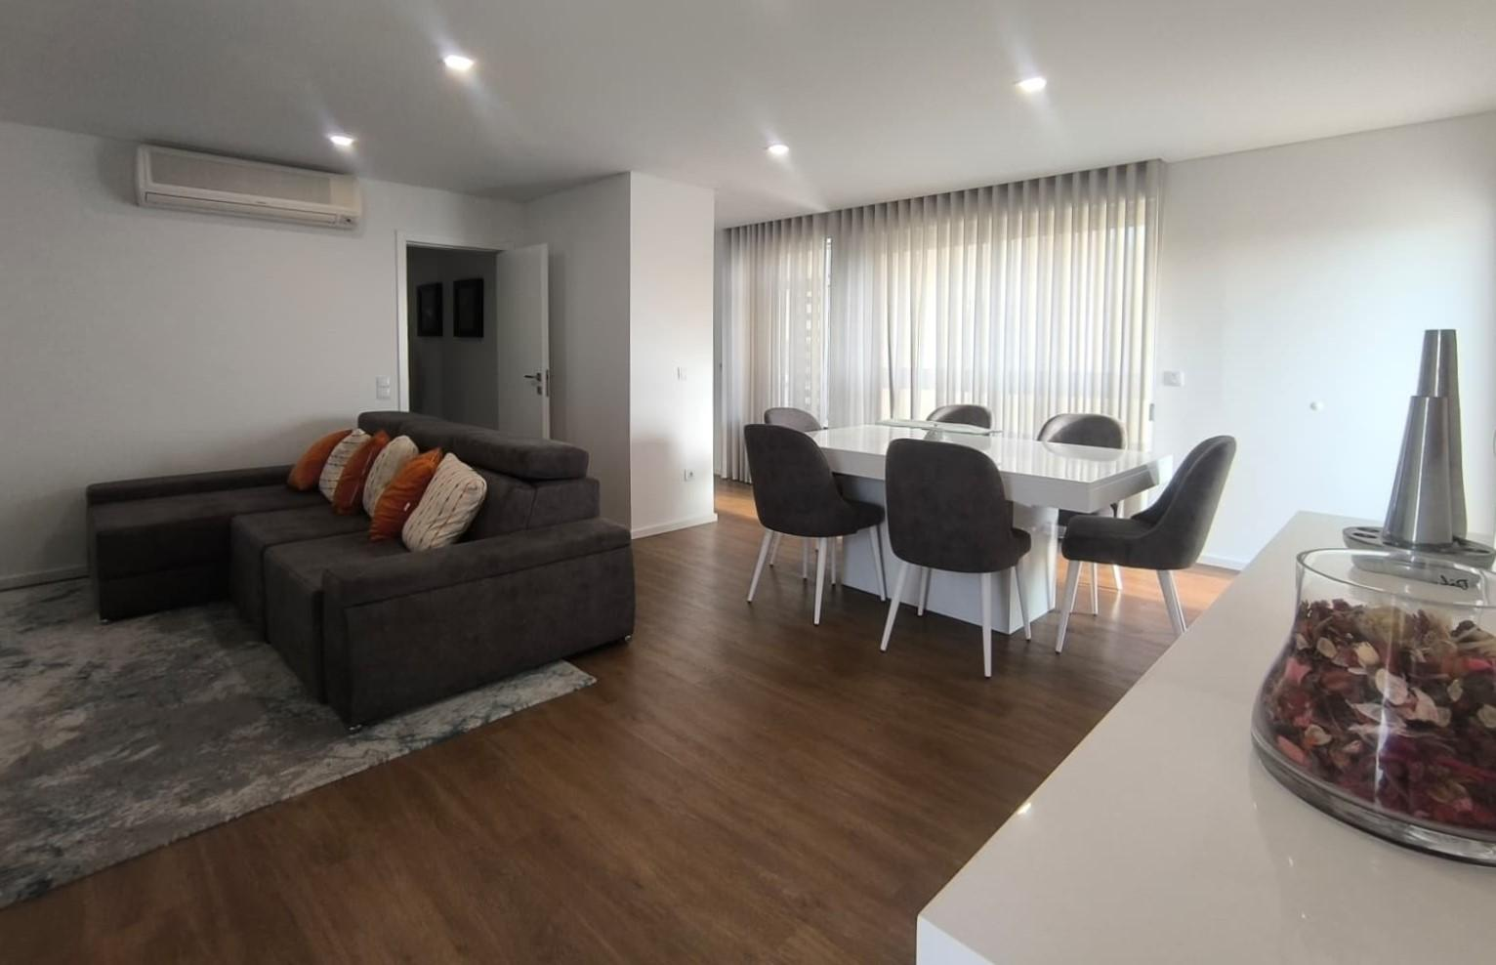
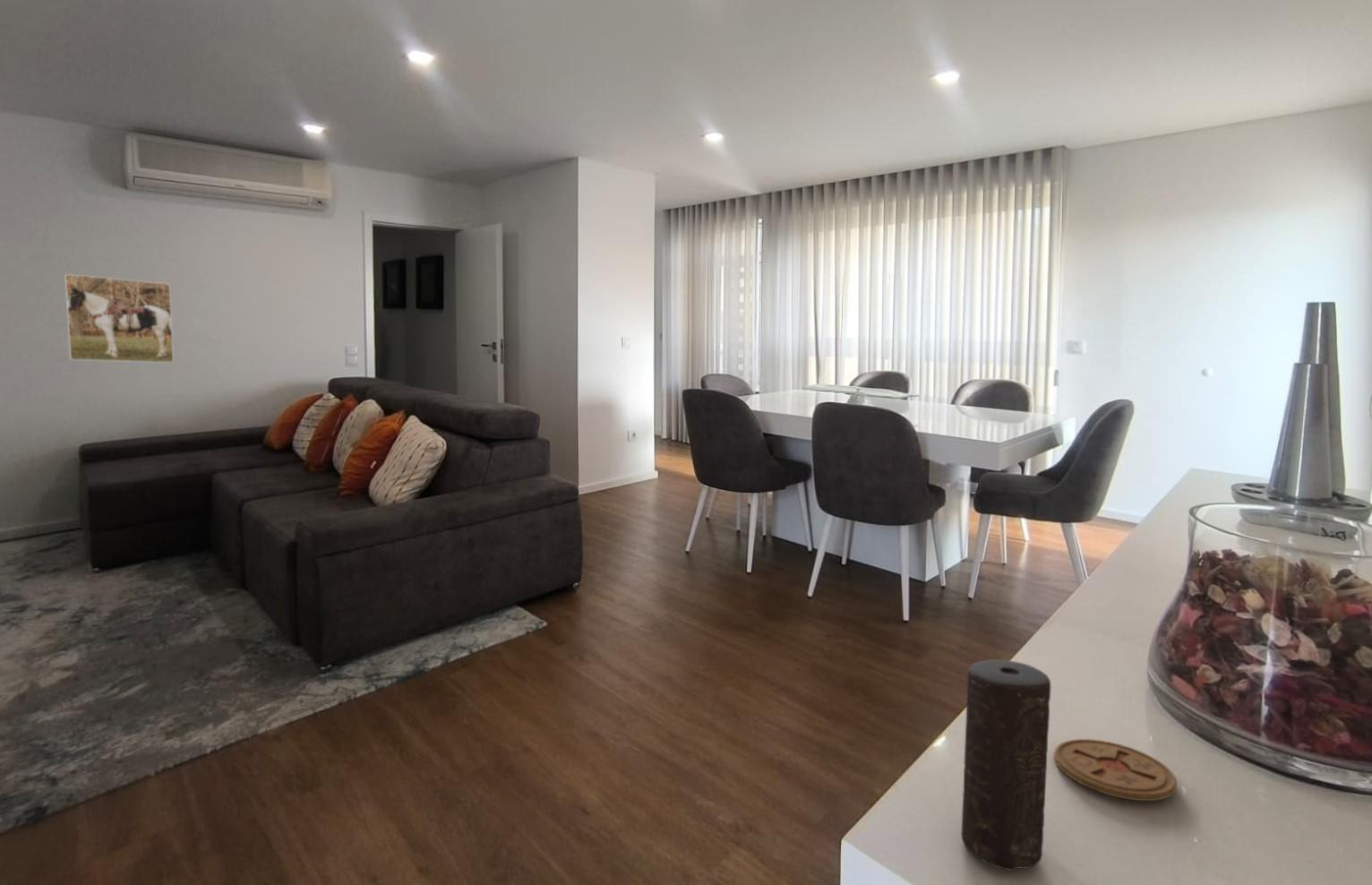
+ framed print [64,273,175,364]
+ candle [960,658,1051,872]
+ coaster [1053,738,1178,802]
